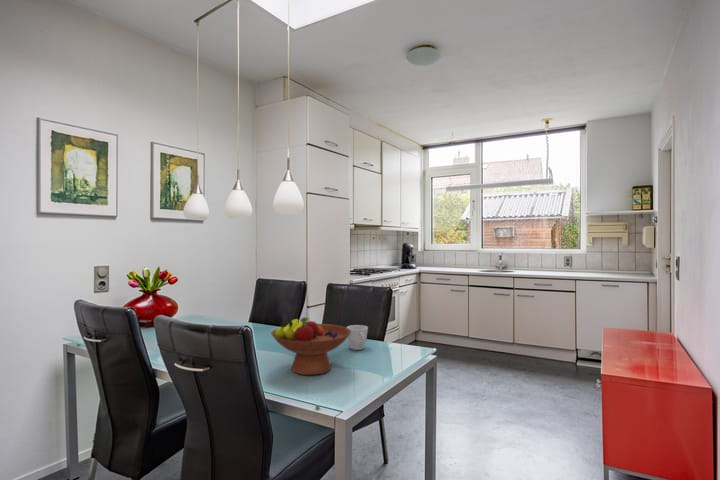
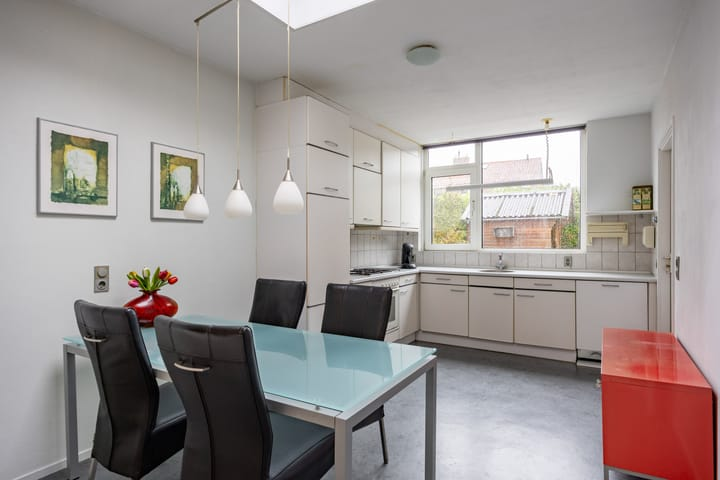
- mug [346,324,369,351]
- fruit bowl [270,316,351,376]
